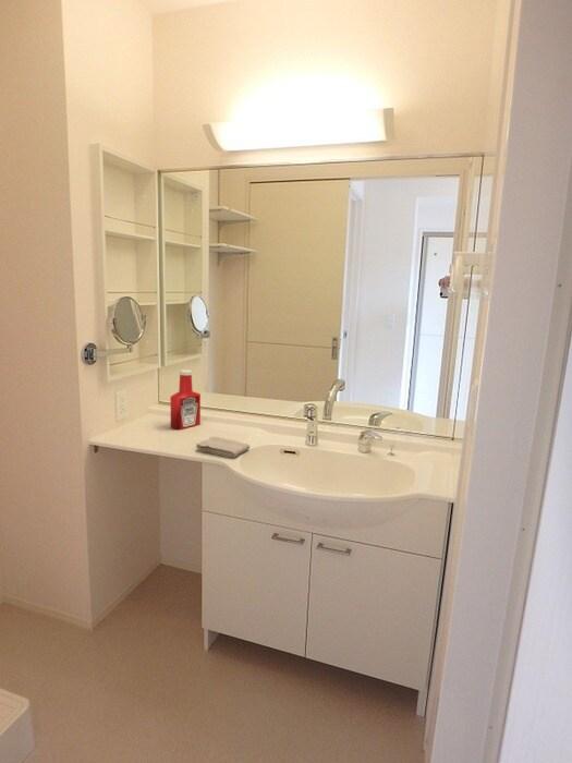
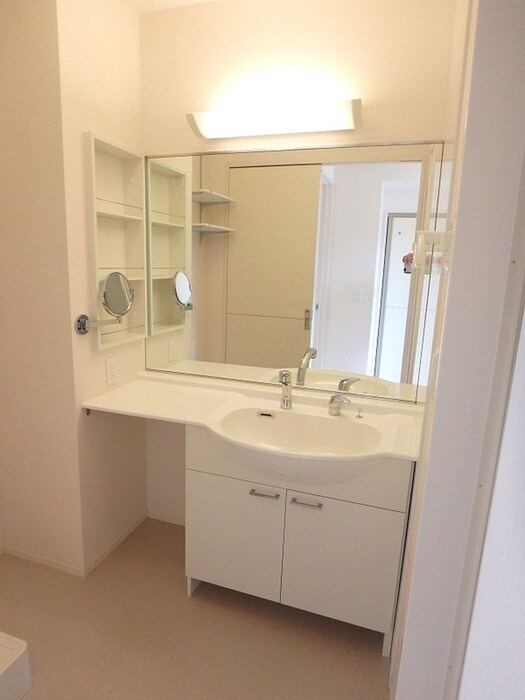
- soap bottle [169,368,202,431]
- washcloth [195,435,251,459]
